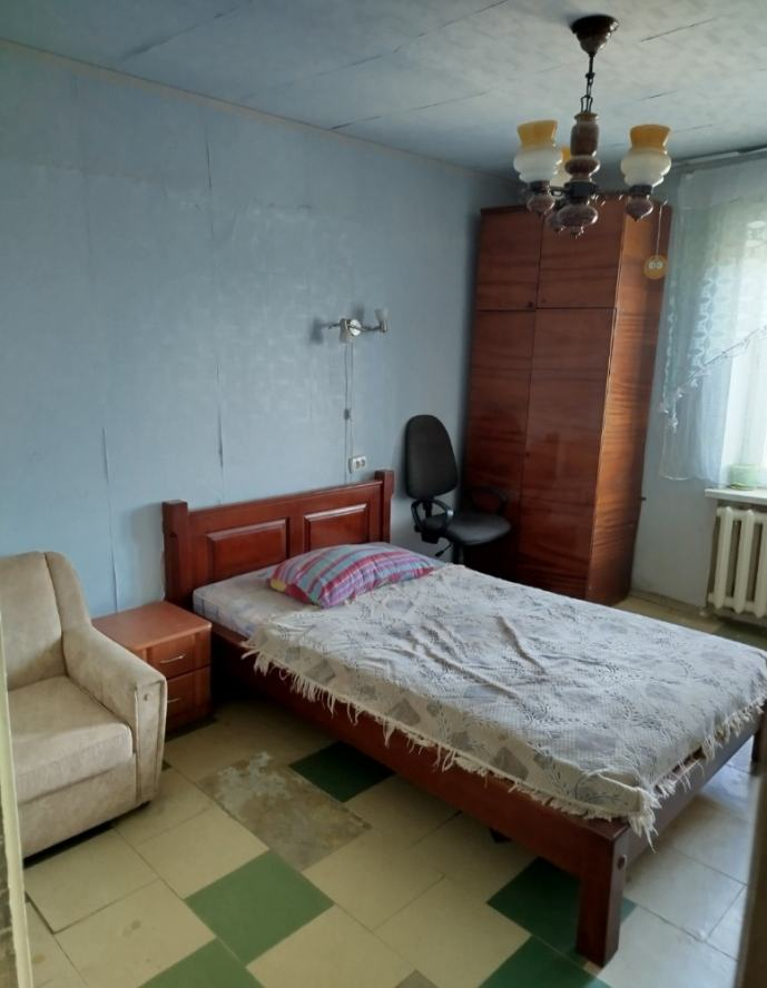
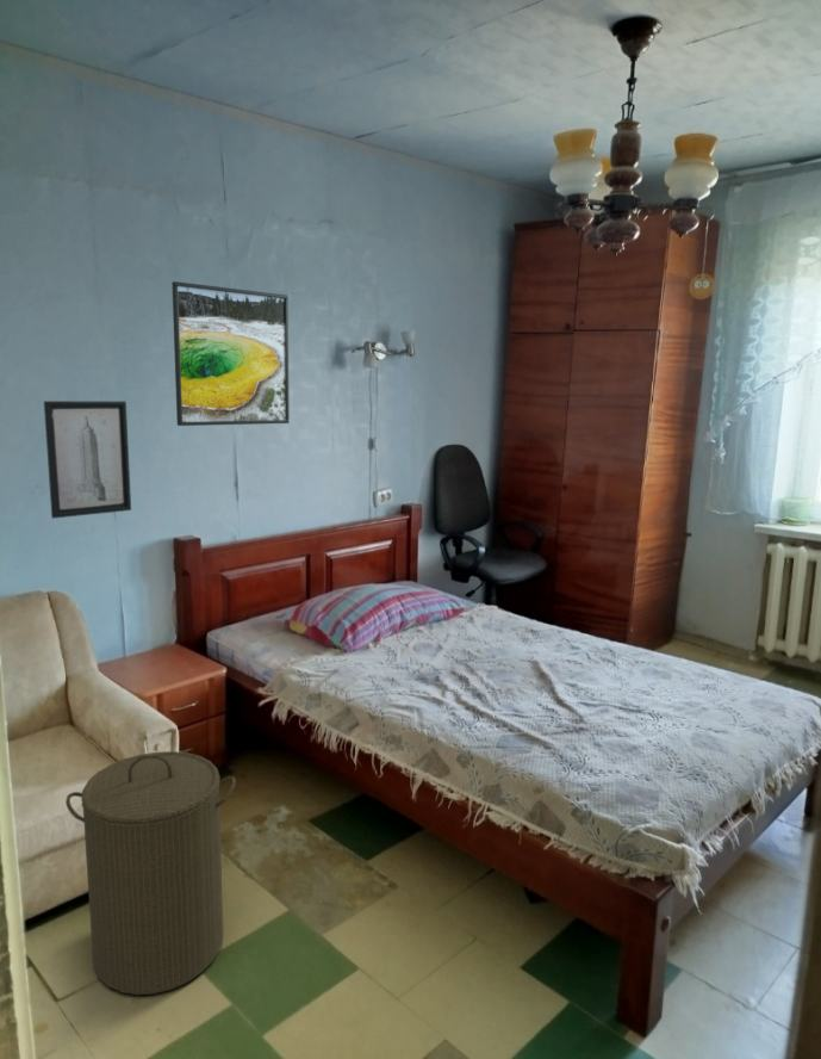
+ wall art [43,400,132,520]
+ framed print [170,280,291,427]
+ laundry hamper [64,750,237,996]
